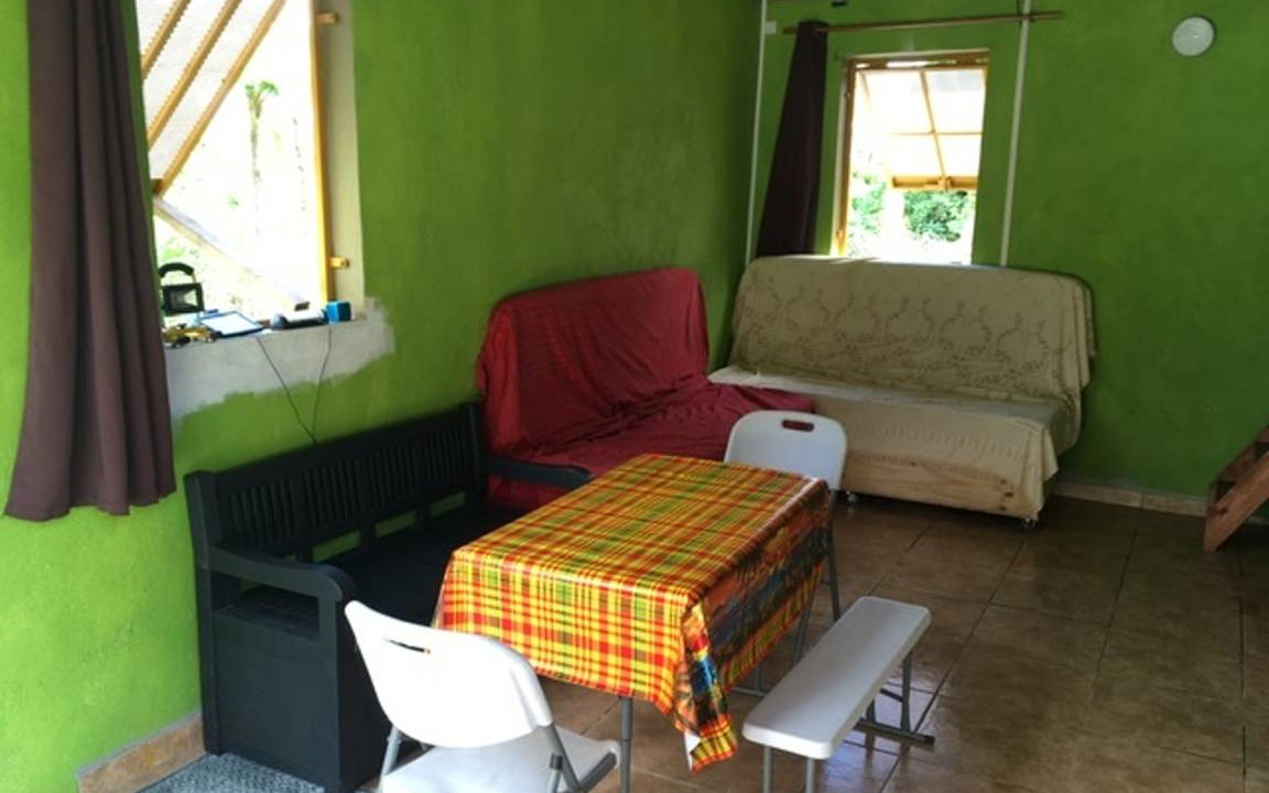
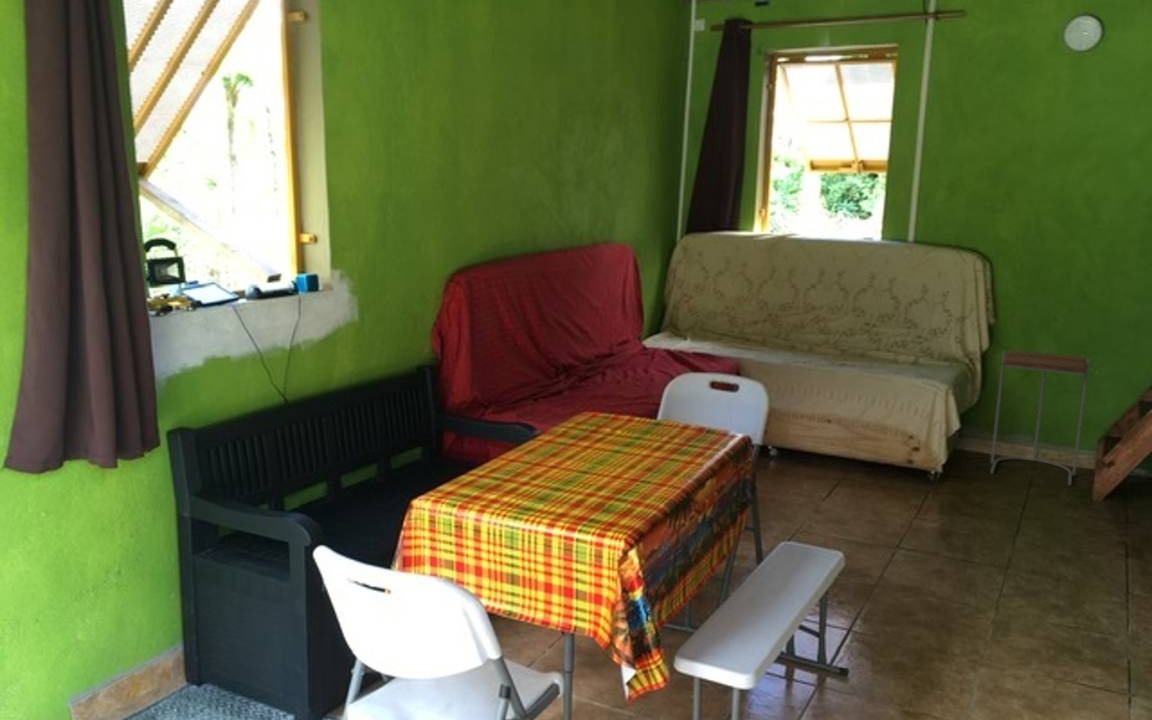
+ side table [989,348,1091,487]
